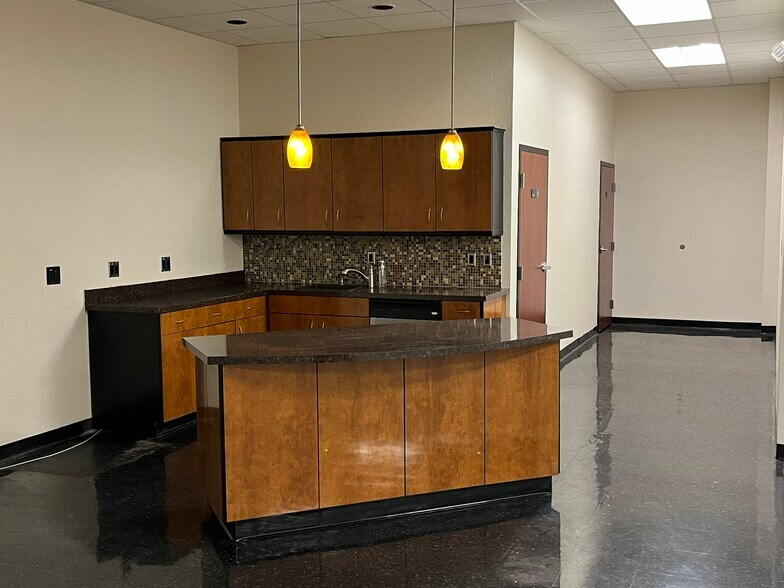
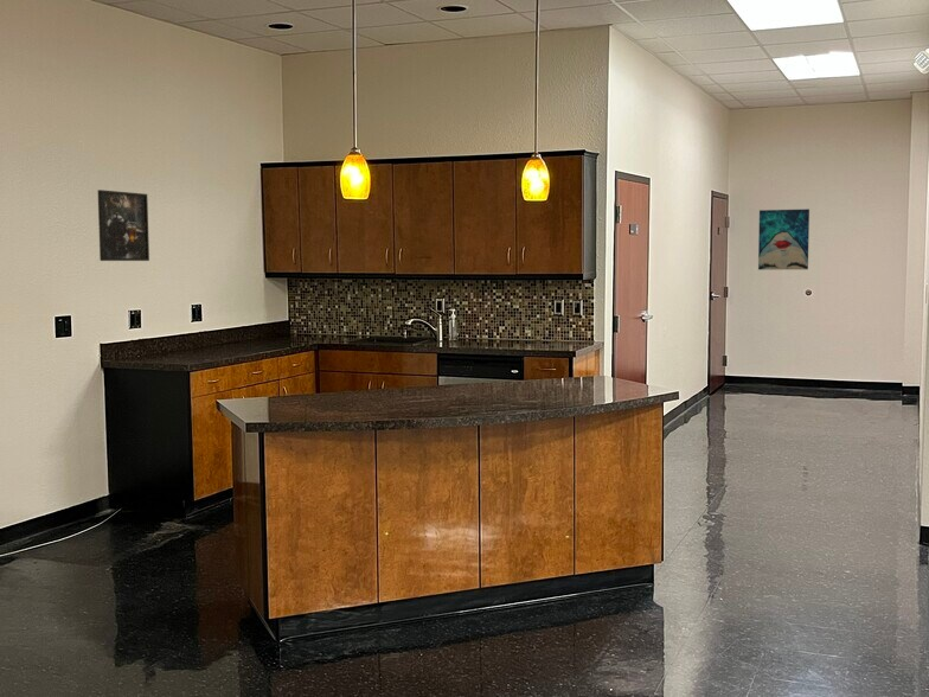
+ wall art [757,207,811,271]
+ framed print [97,188,150,262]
